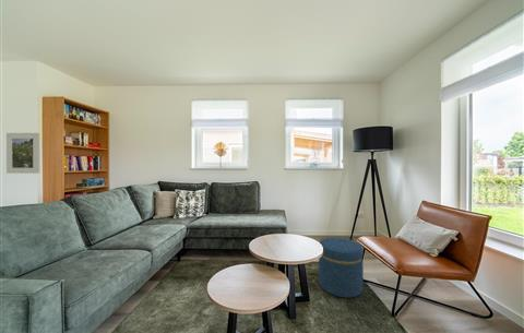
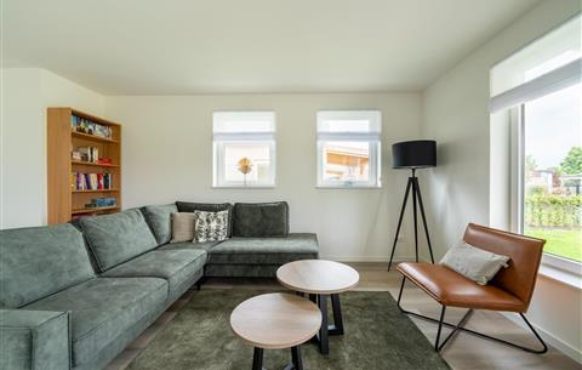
- ottoman [318,237,365,299]
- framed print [5,132,40,175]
